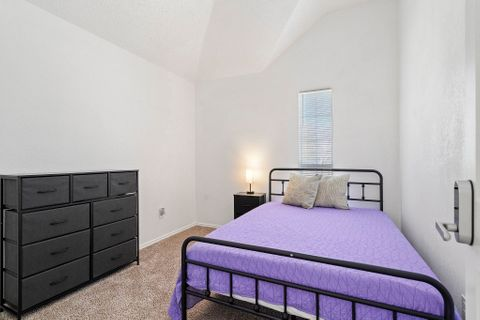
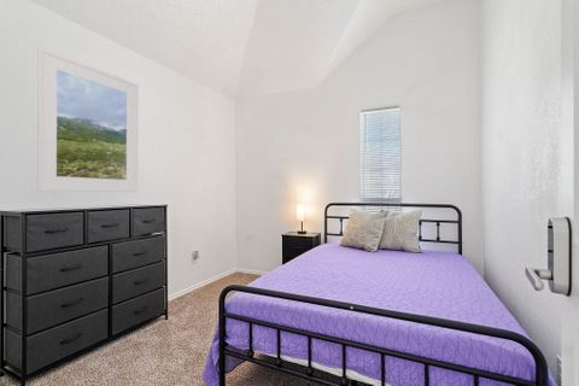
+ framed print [36,47,140,193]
